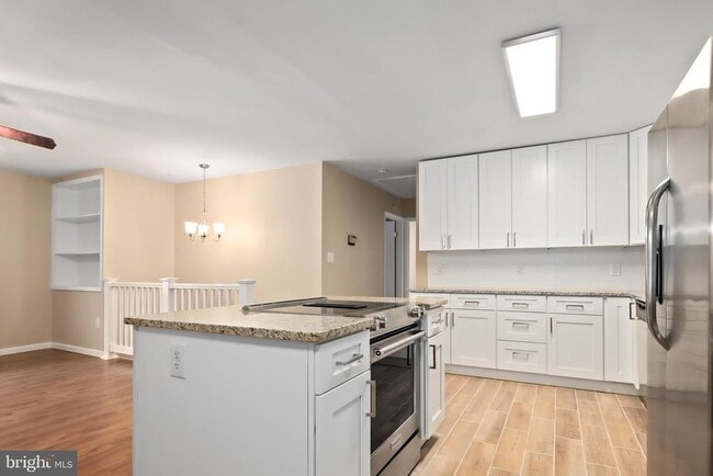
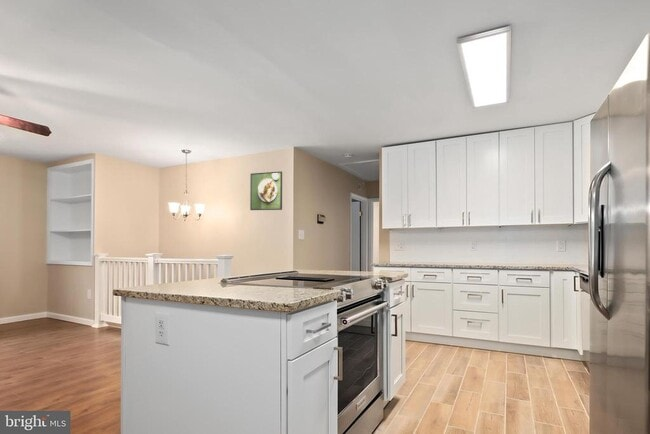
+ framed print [249,170,283,211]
